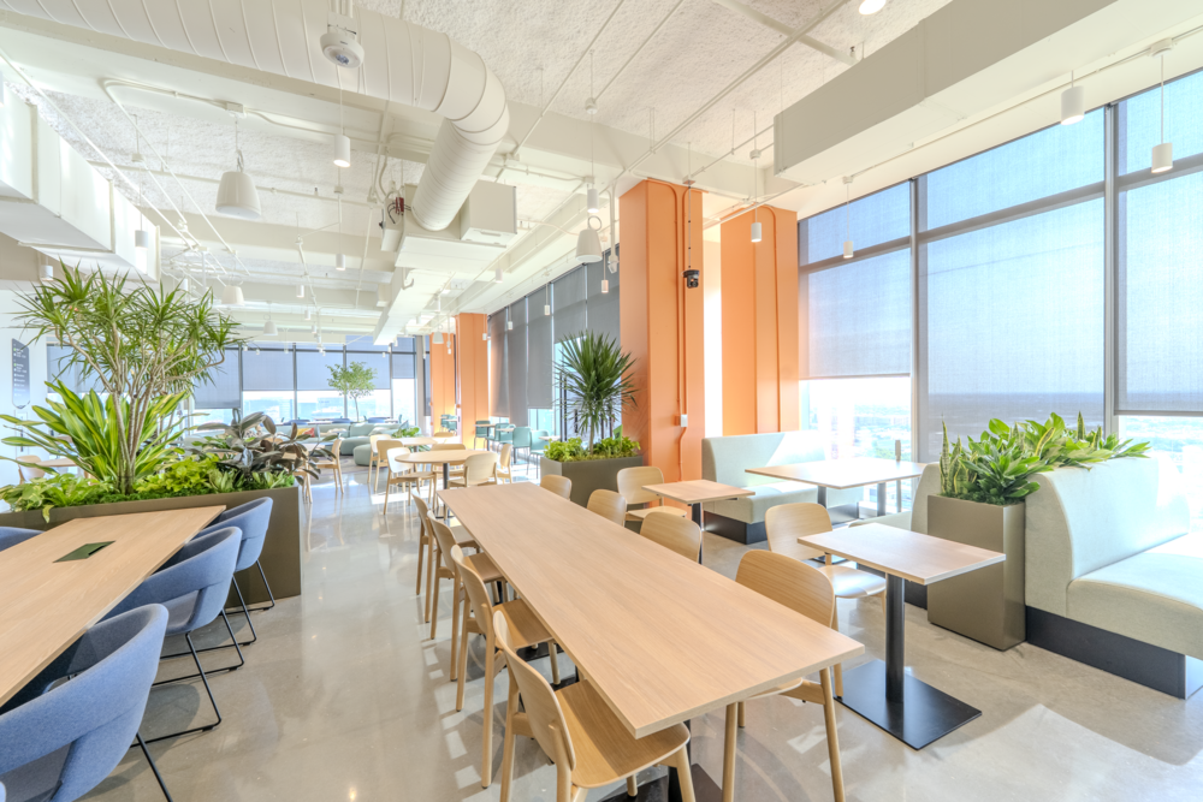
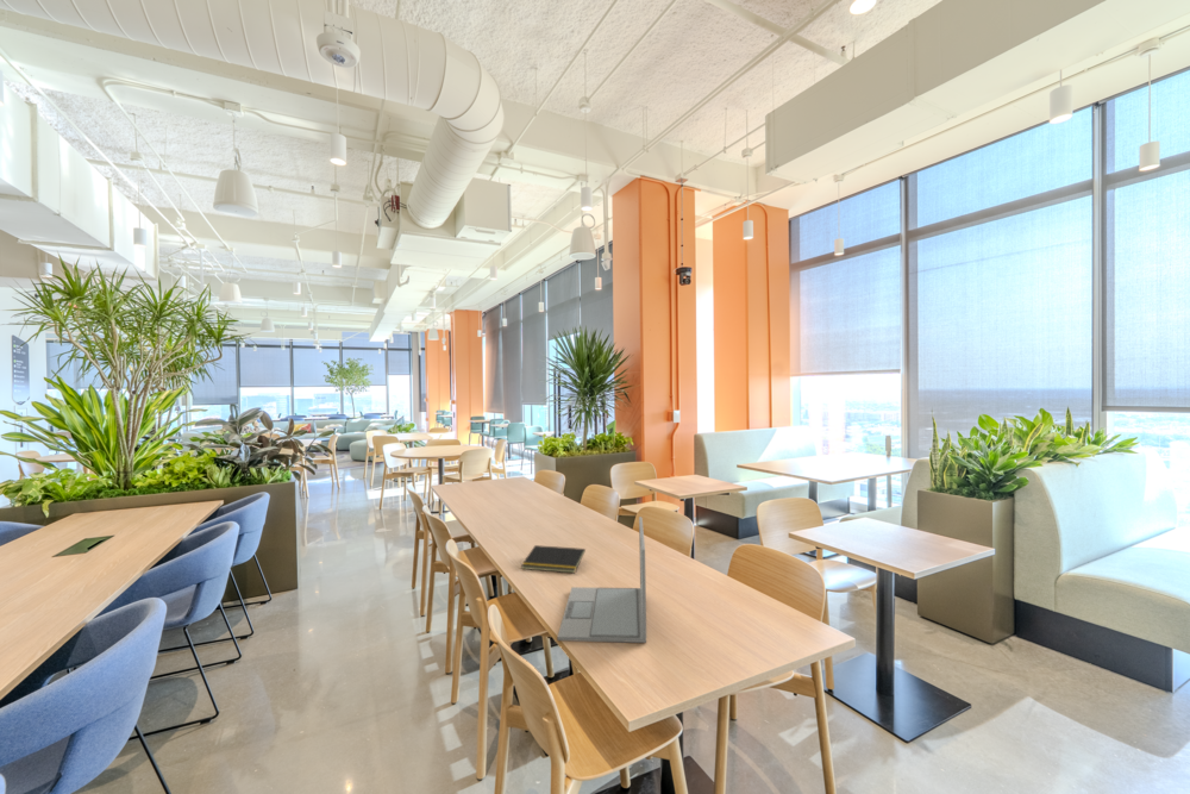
+ laptop [556,515,647,644]
+ notepad [520,544,587,574]
